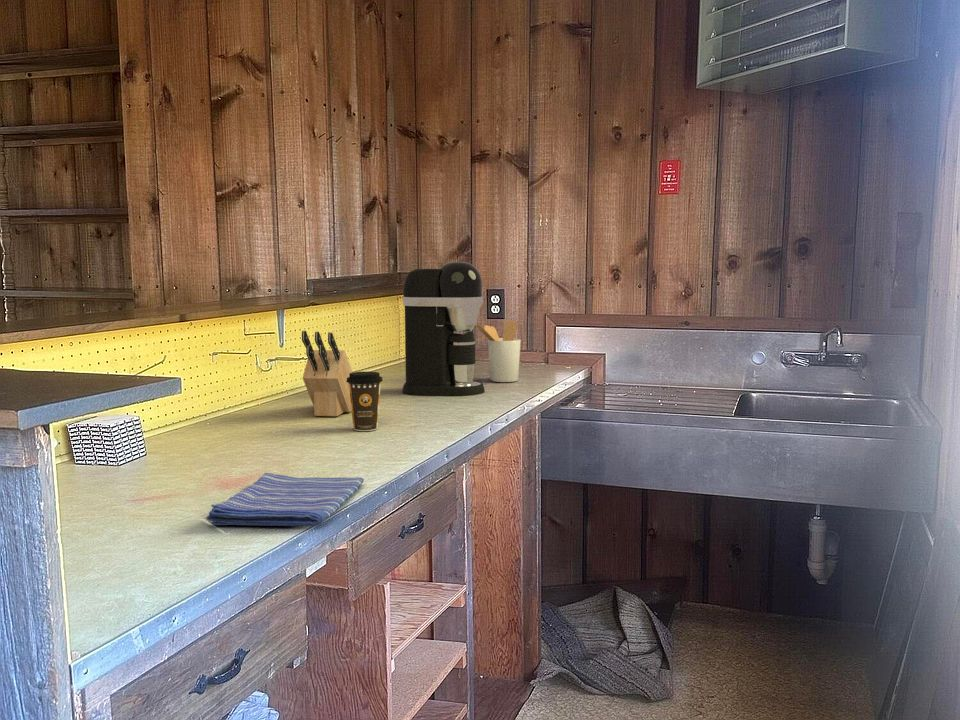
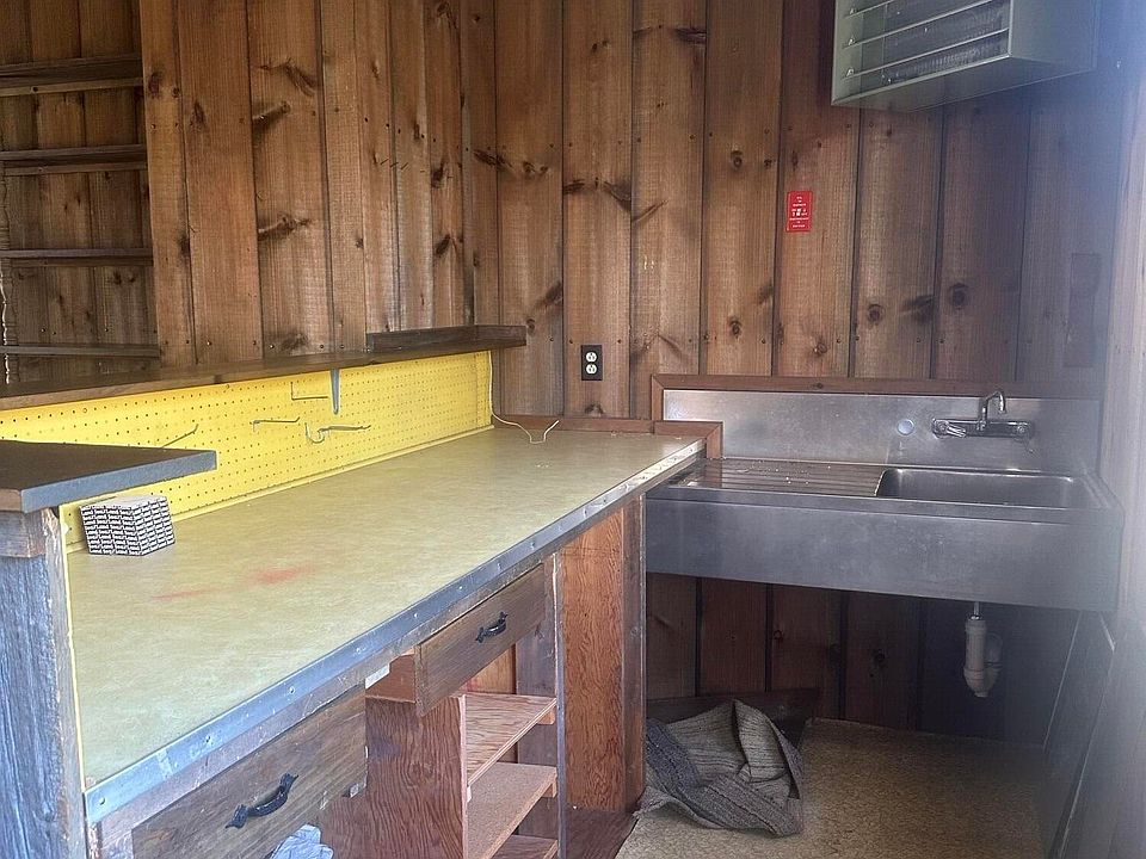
- utensil holder [475,320,522,383]
- coffee maker [402,261,486,397]
- coffee cup [346,371,384,432]
- dish towel [206,472,365,527]
- knife block [301,330,353,418]
